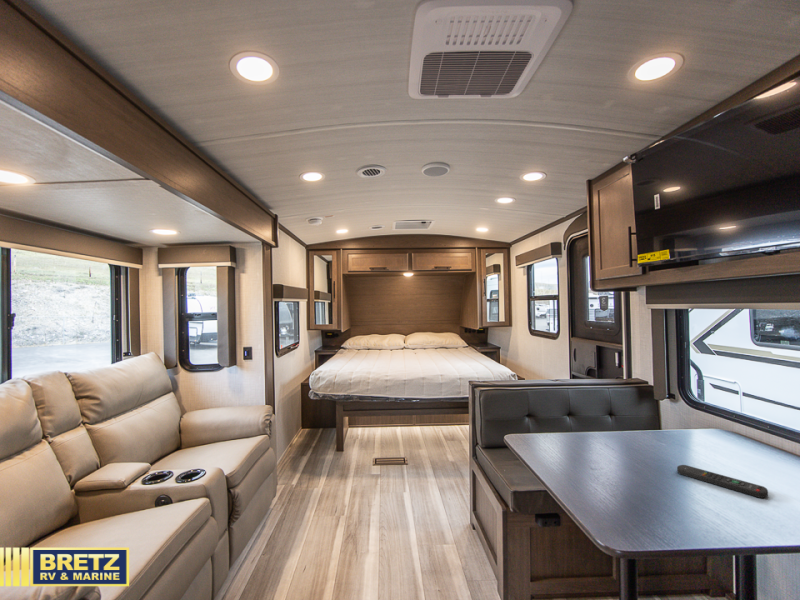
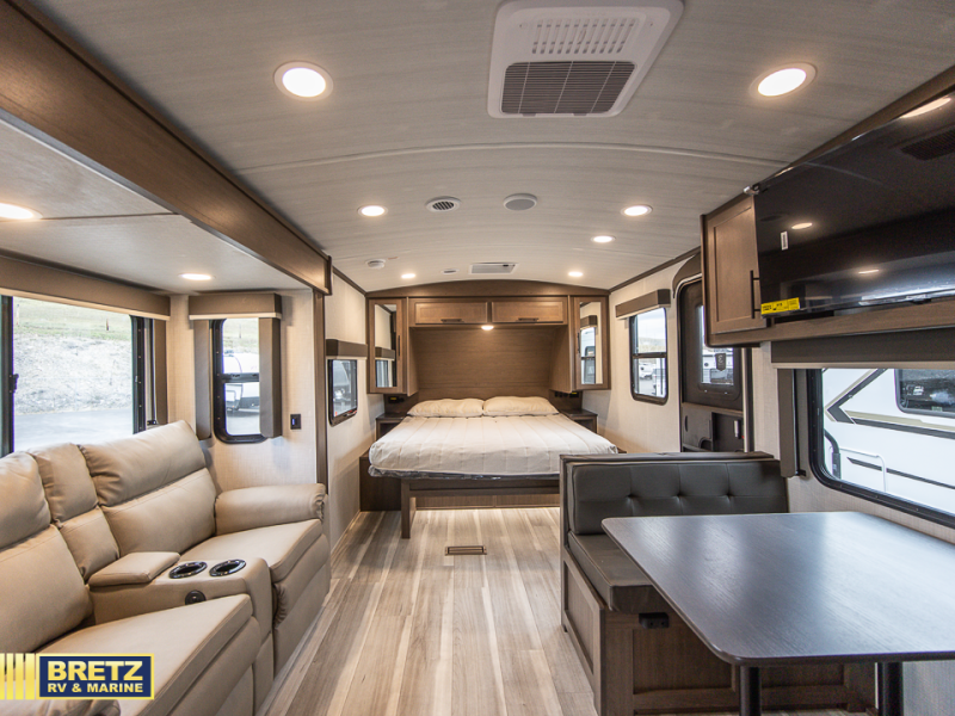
- remote control [676,464,769,499]
